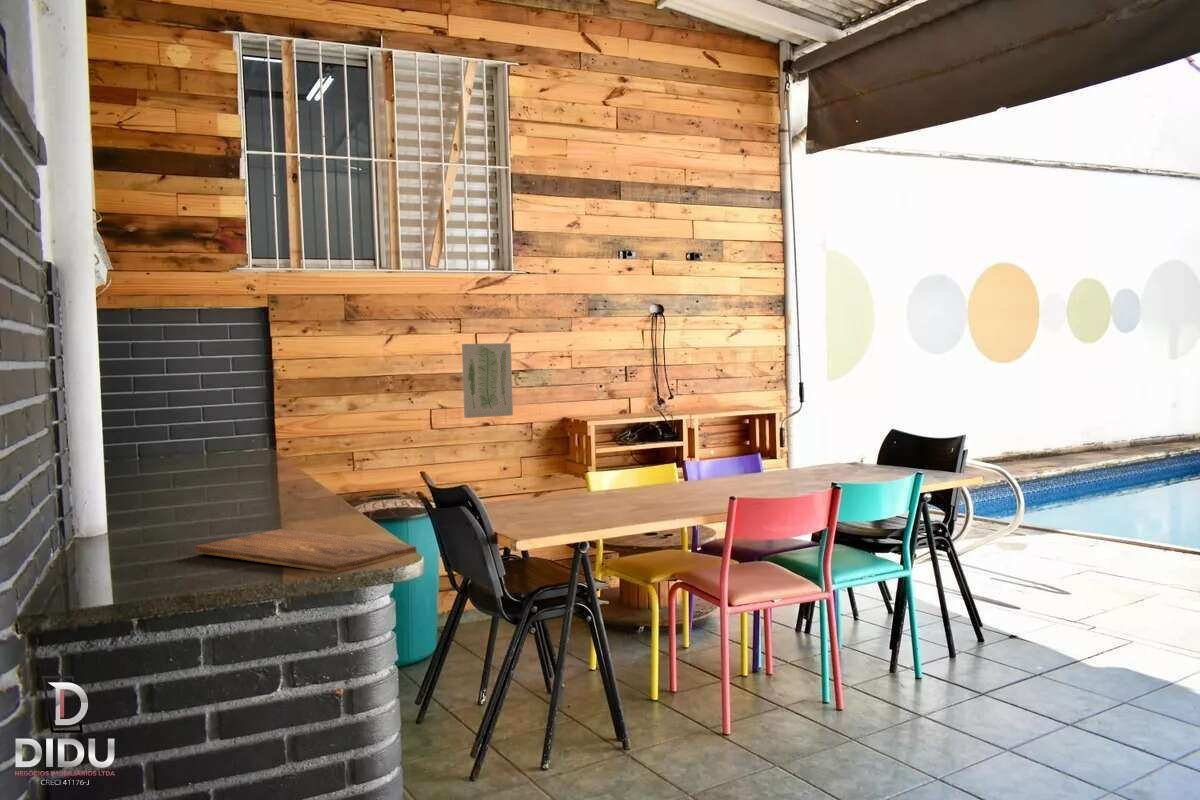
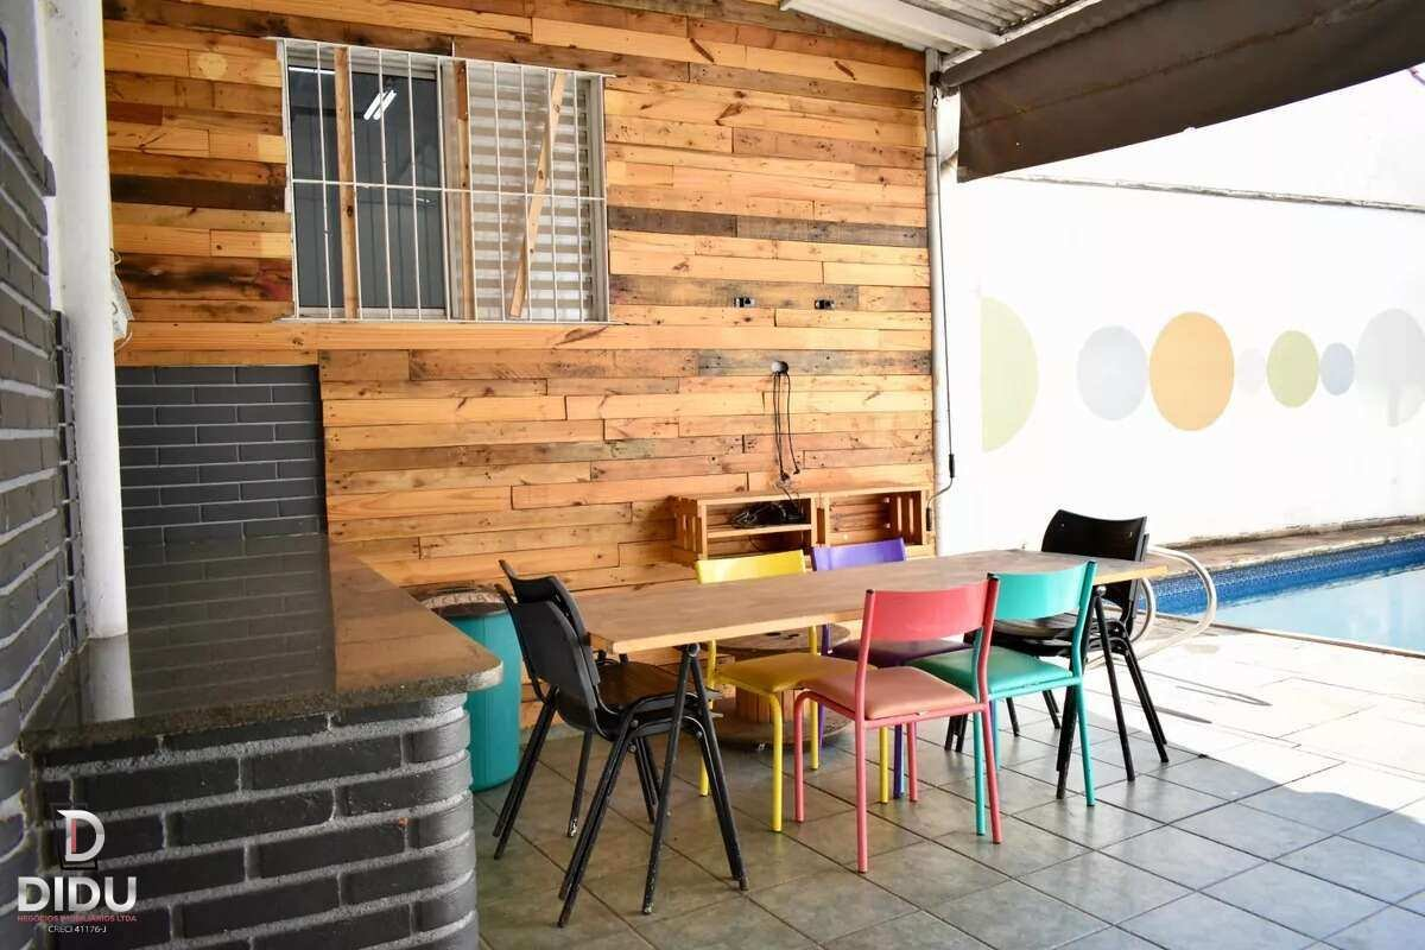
- cutting board [194,527,417,574]
- wall art [461,342,514,419]
